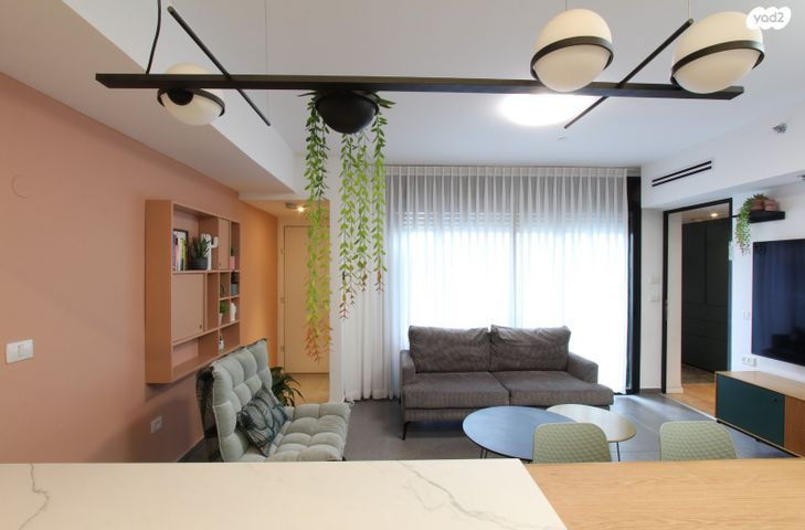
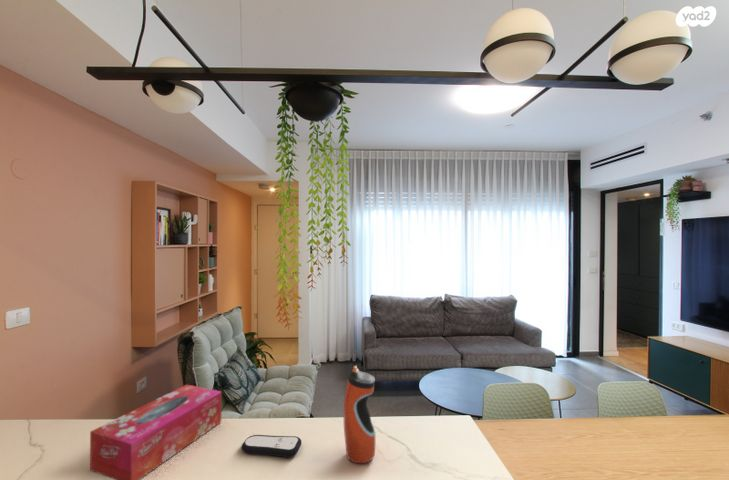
+ tissue box [89,384,222,480]
+ water bottle [343,365,376,464]
+ remote control [241,434,302,458]
